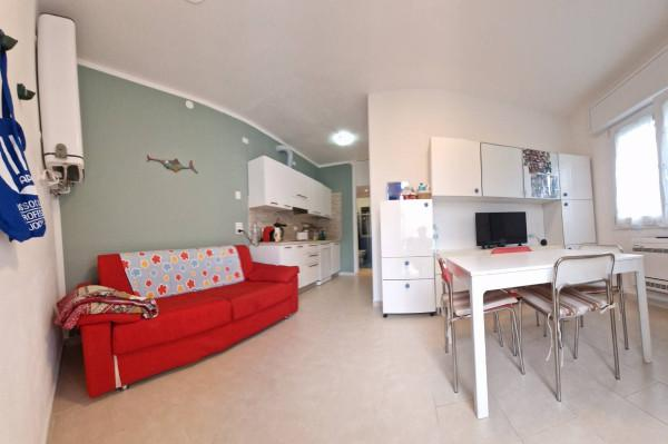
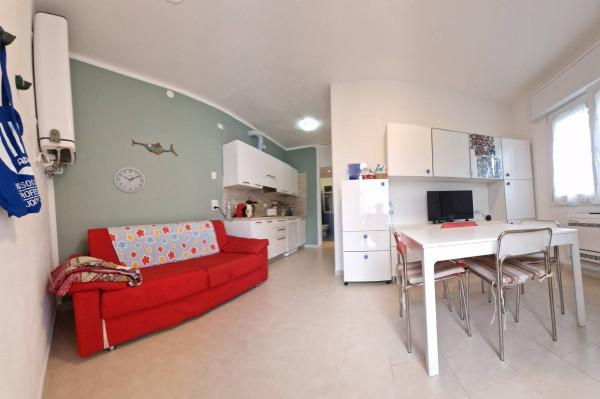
+ wall clock [112,166,147,194]
